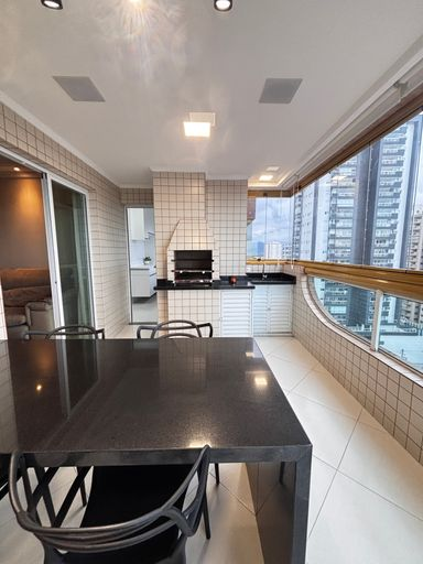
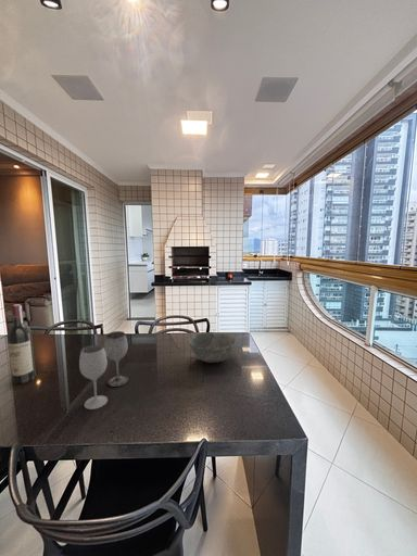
+ bowl [187,331,237,364]
+ wine bottle [7,303,37,386]
+ wineglass [78,330,129,410]
